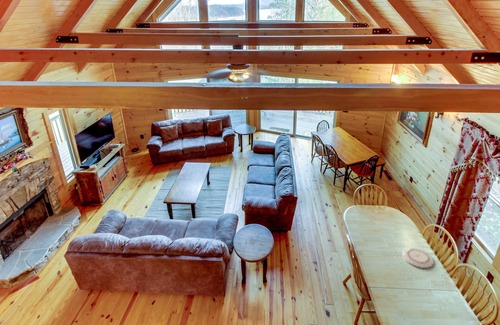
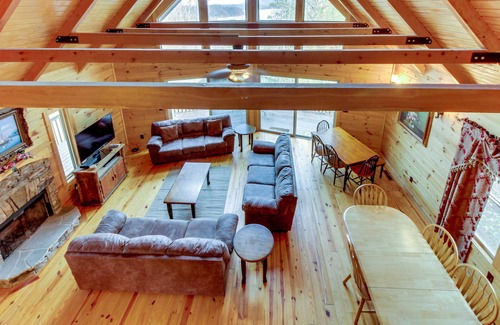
- plate [401,247,435,269]
